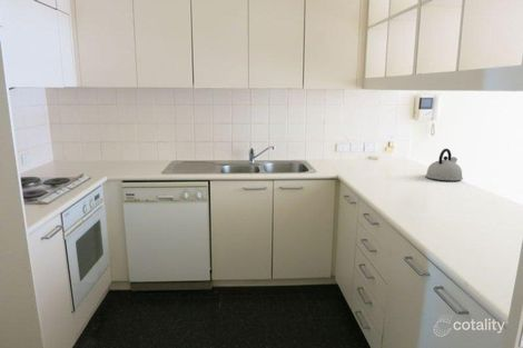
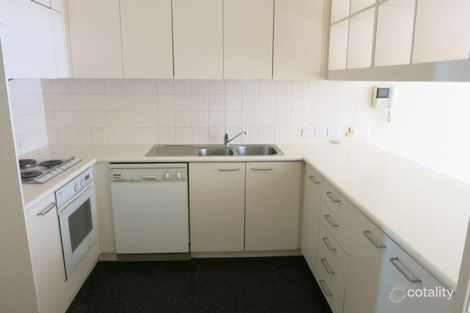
- kettle [424,148,464,181]
